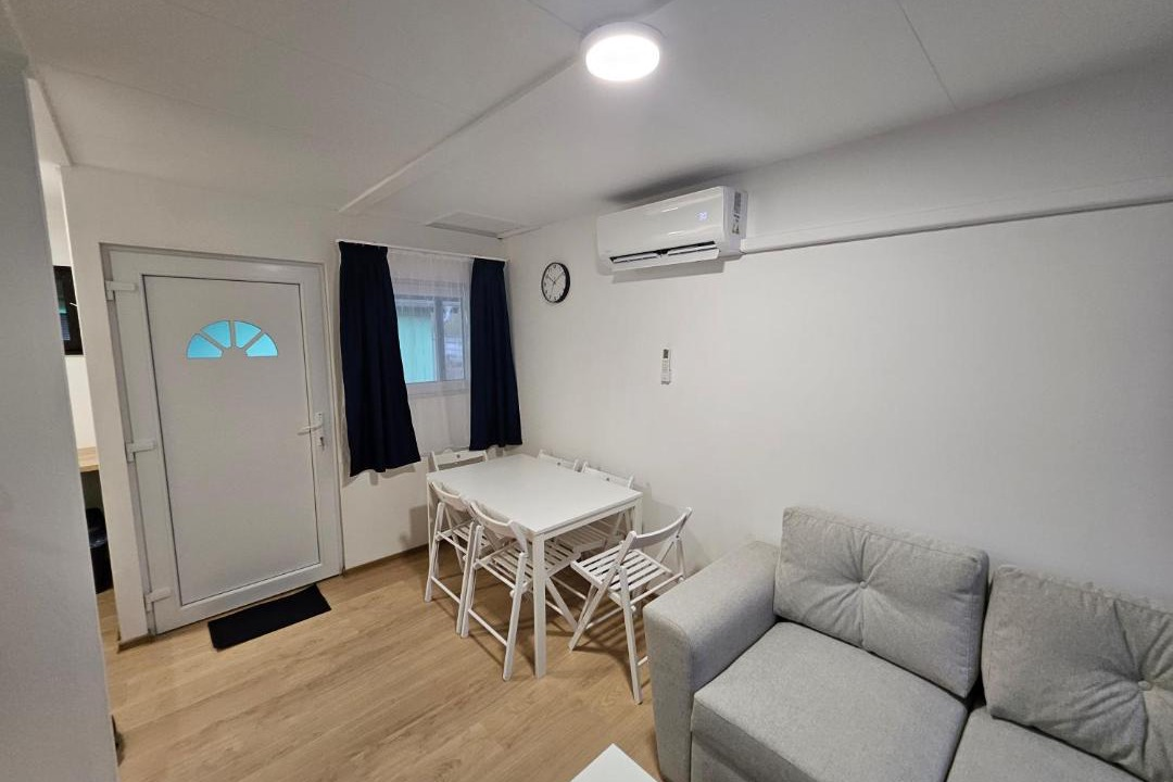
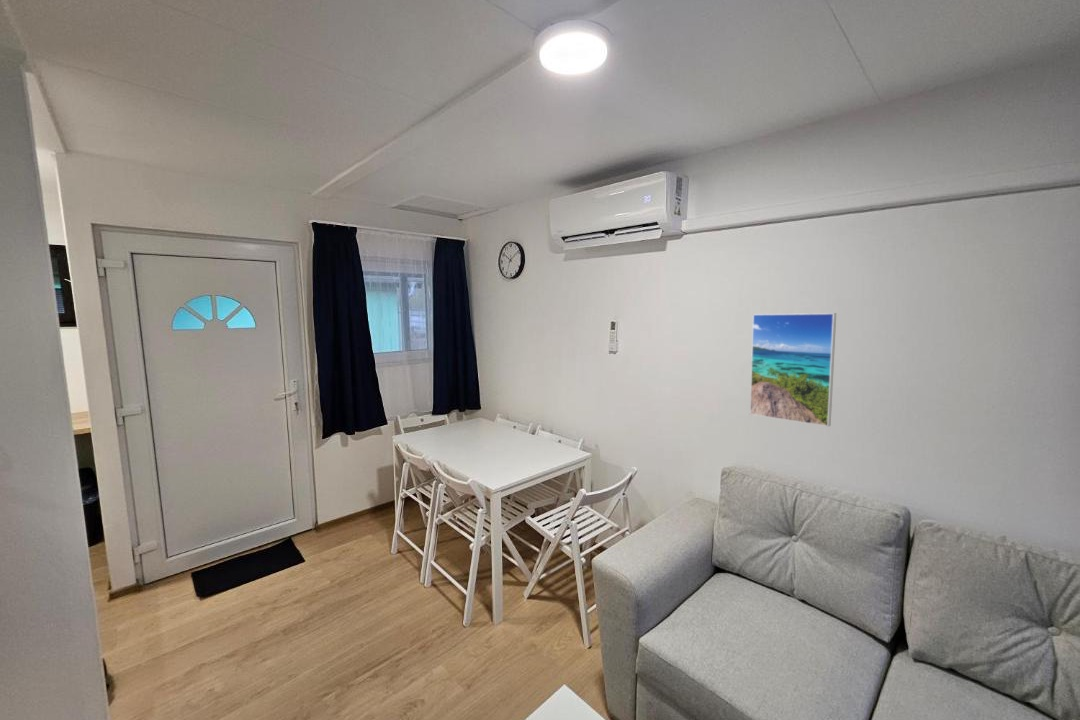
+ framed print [749,312,837,428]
